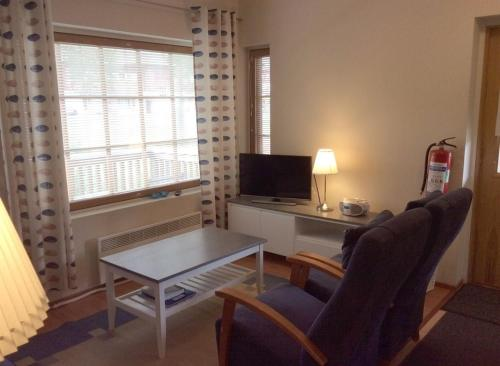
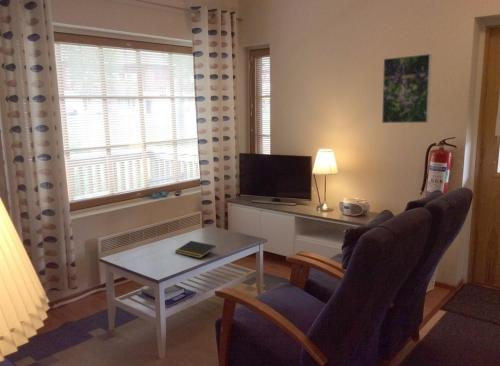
+ notepad [174,240,217,259]
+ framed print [381,53,432,124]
